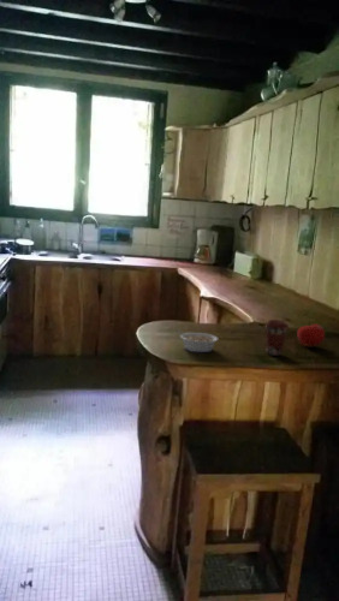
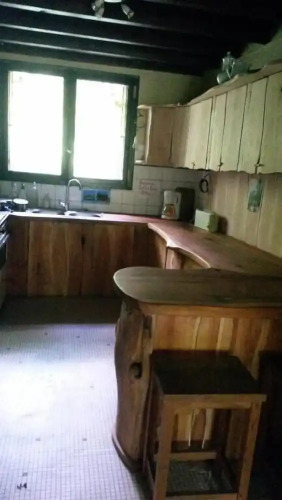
- legume [174,328,219,353]
- coffee cup [264,319,290,357]
- fruit [296,320,326,347]
